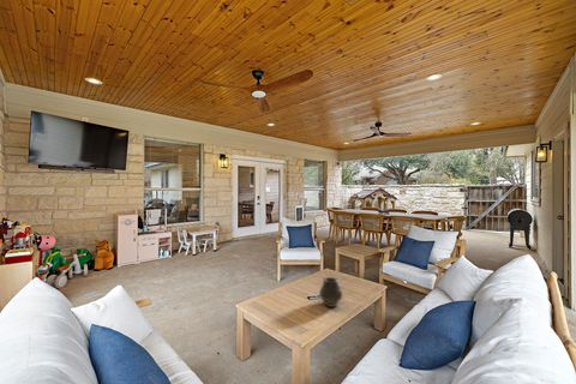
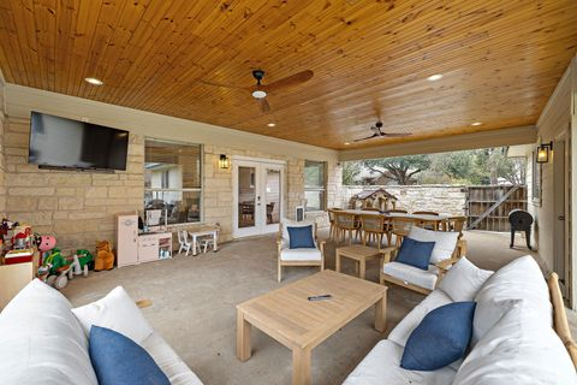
- vase [318,276,343,308]
